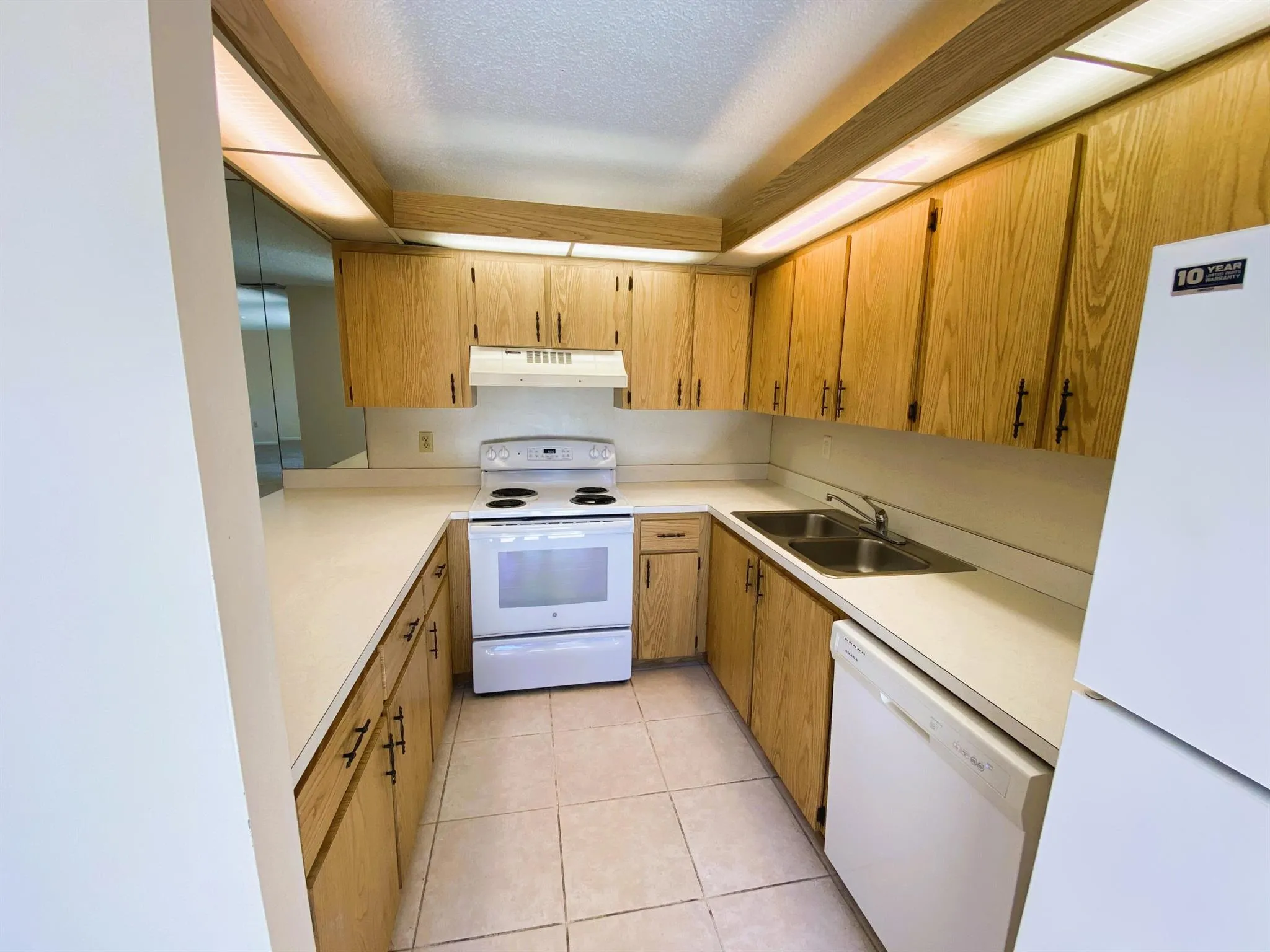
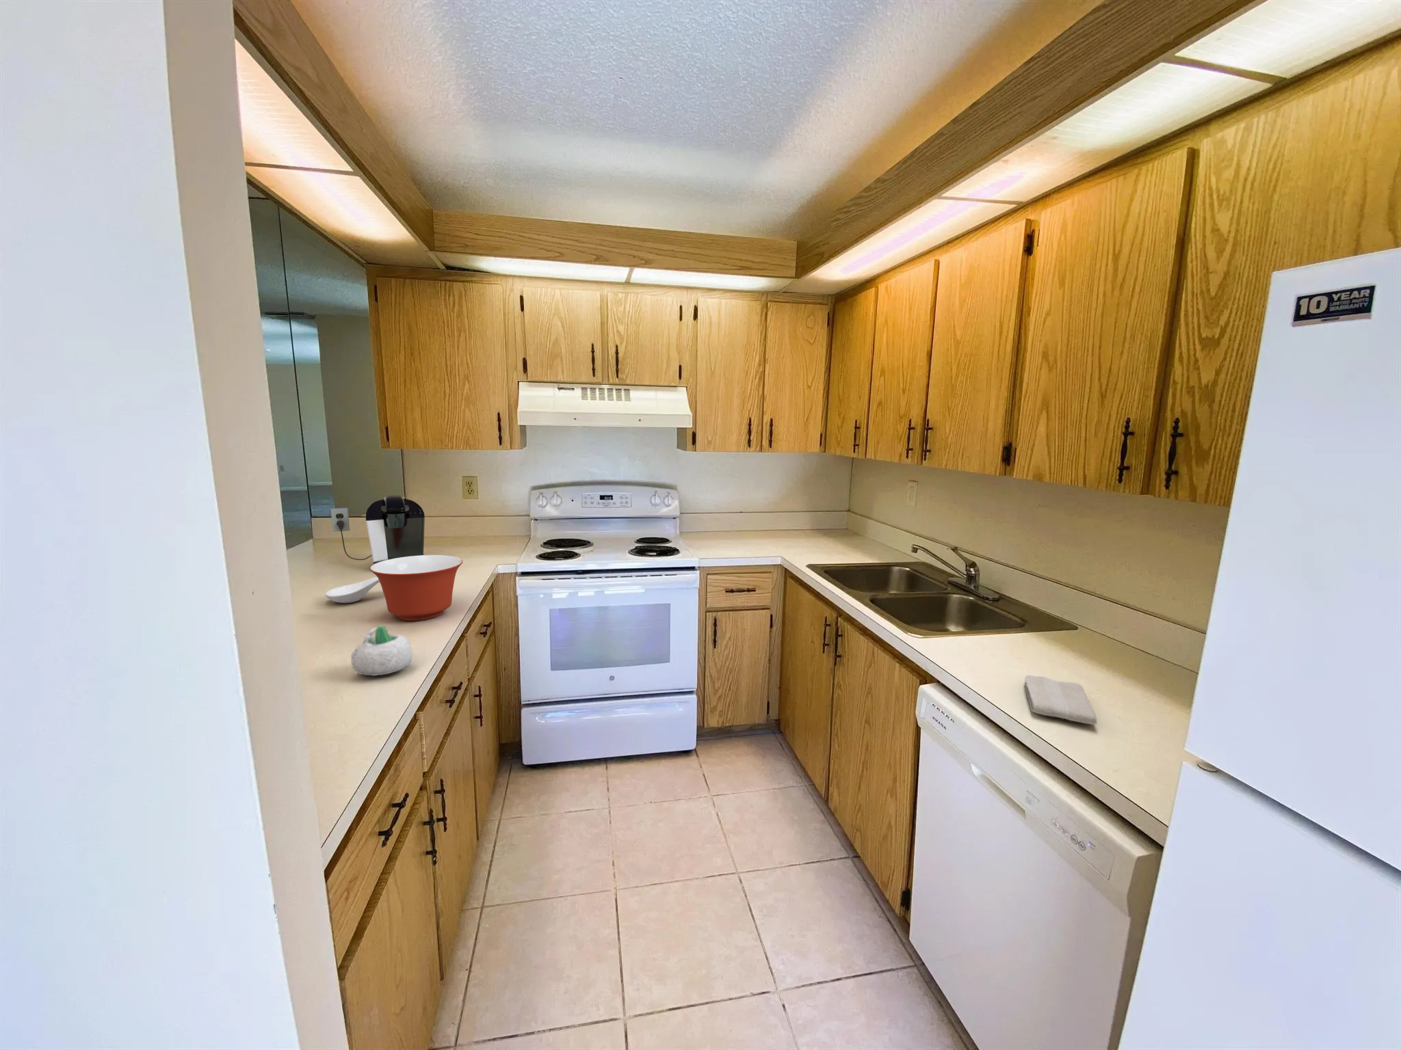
+ mixing bowl [370,555,463,621]
+ washcloth [1024,674,1098,726]
+ spoon rest [325,576,381,603]
+ coffee maker [330,495,426,565]
+ succulent planter [351,624,414,676]
